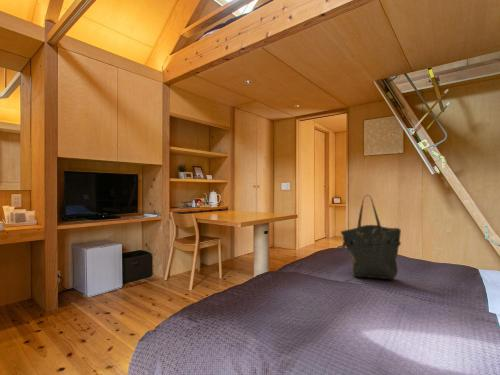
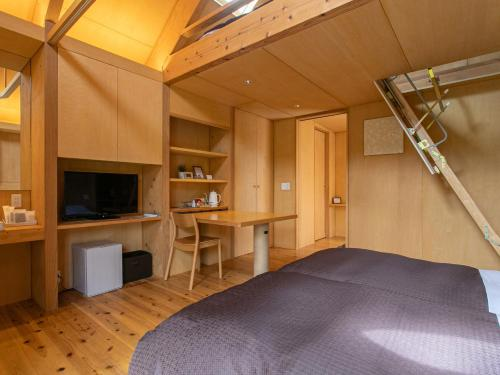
- tote bag [340,194,402,280]
